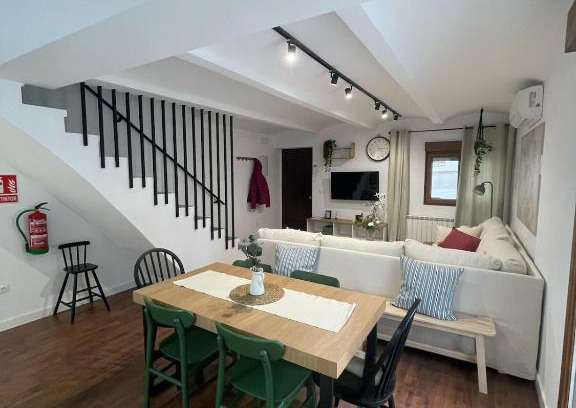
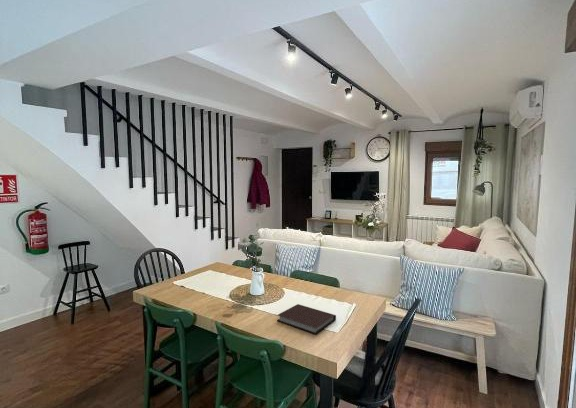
+ notebook [276,303,337,335]
